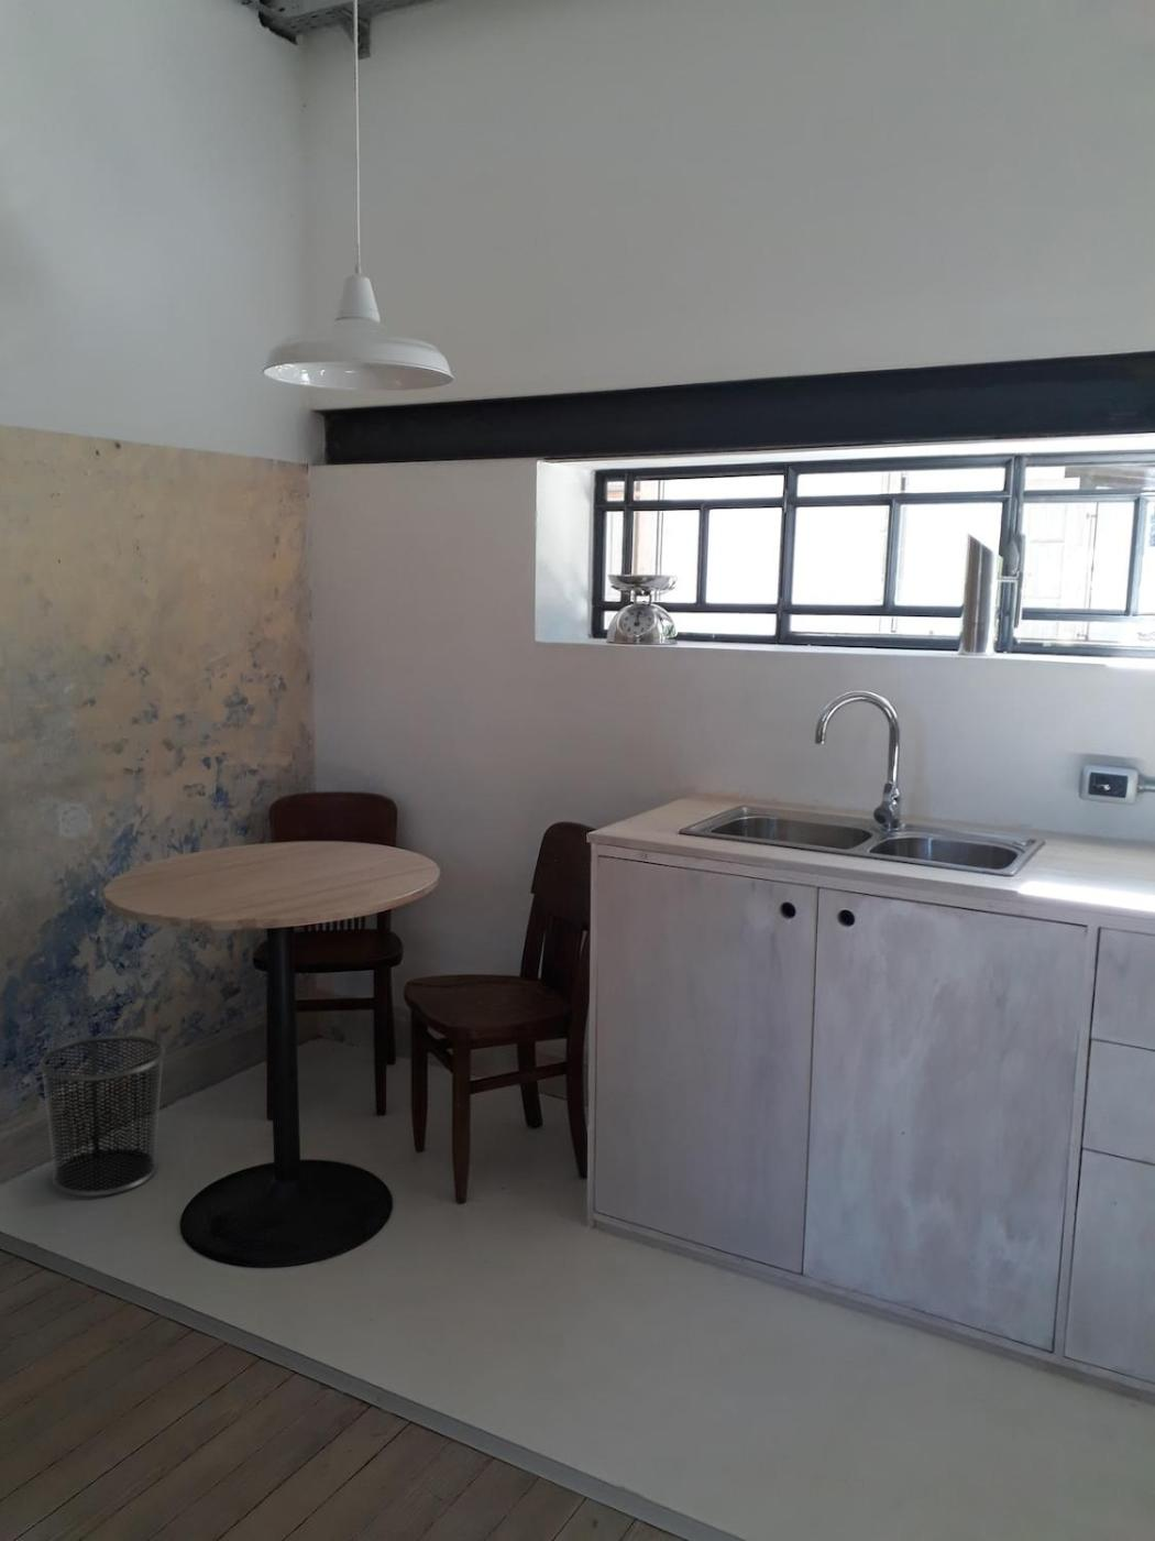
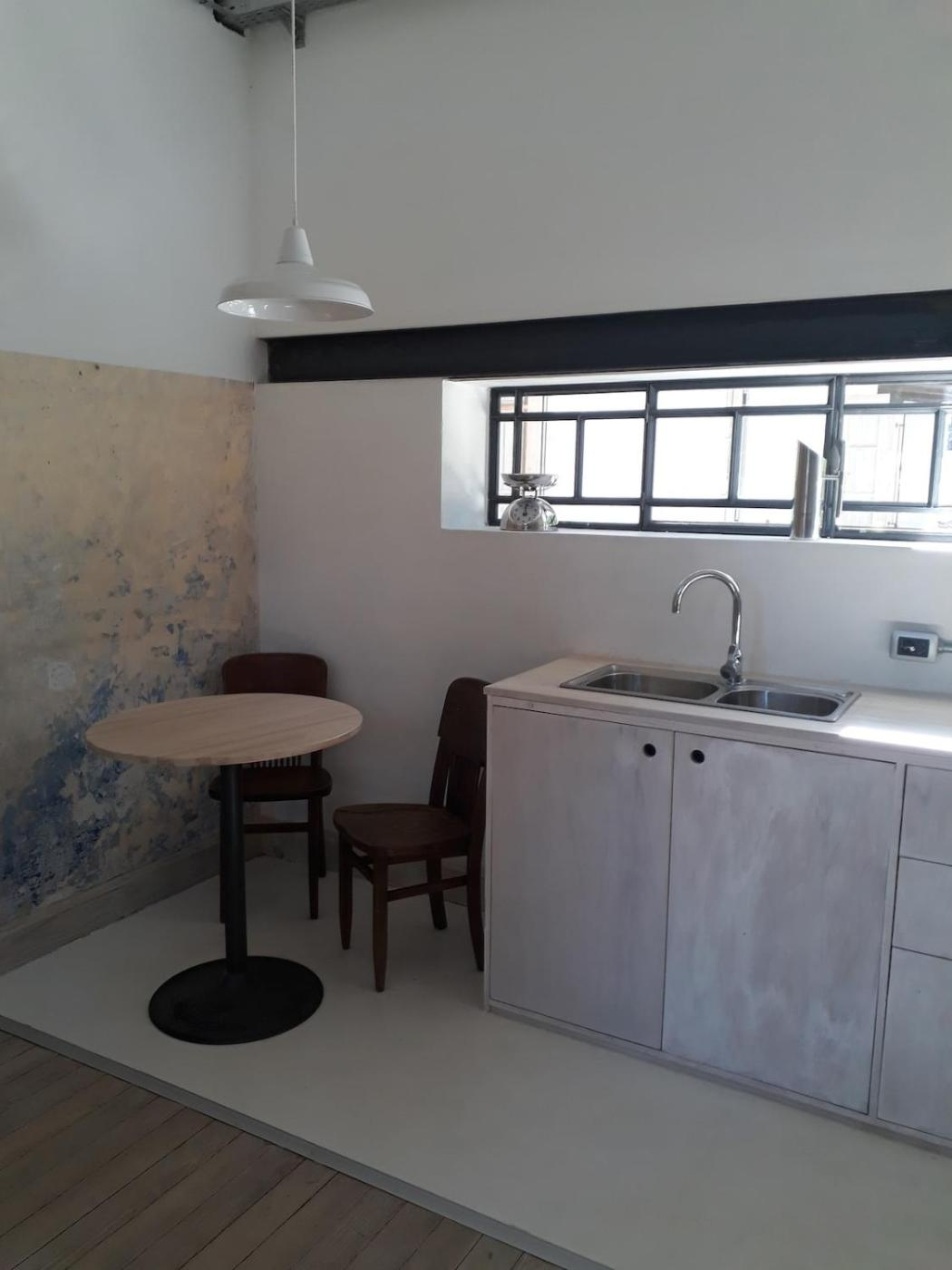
- waste bin [39,1035,166,1198]
